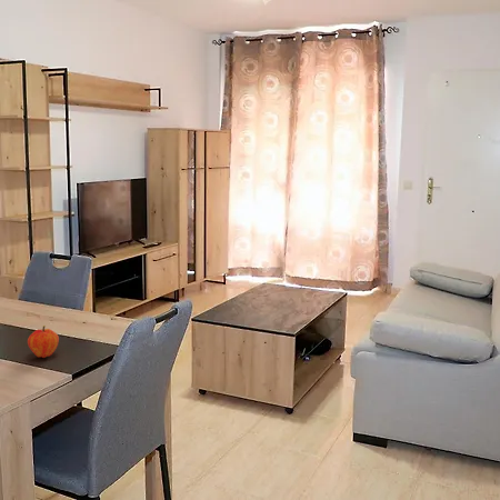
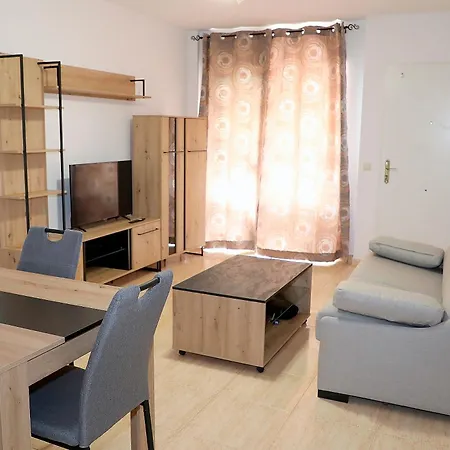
- fruit [27,324,60,359]
